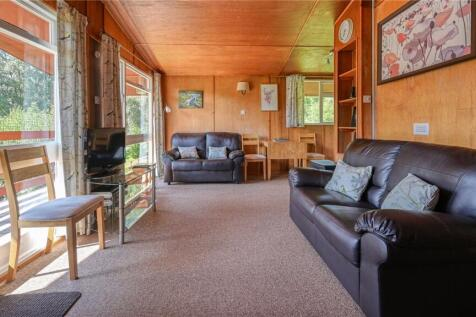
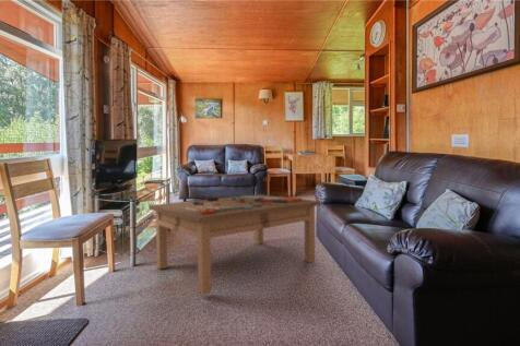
+ coffee table [147,193,322,296]
